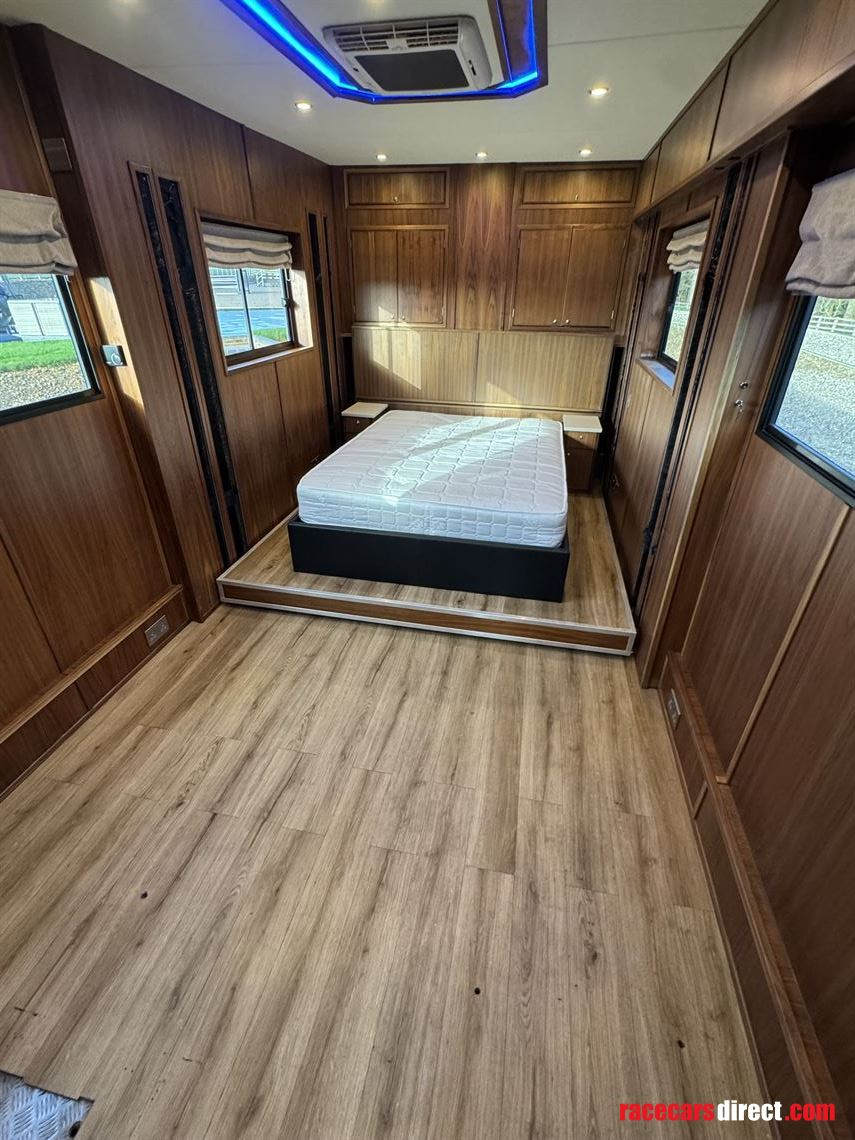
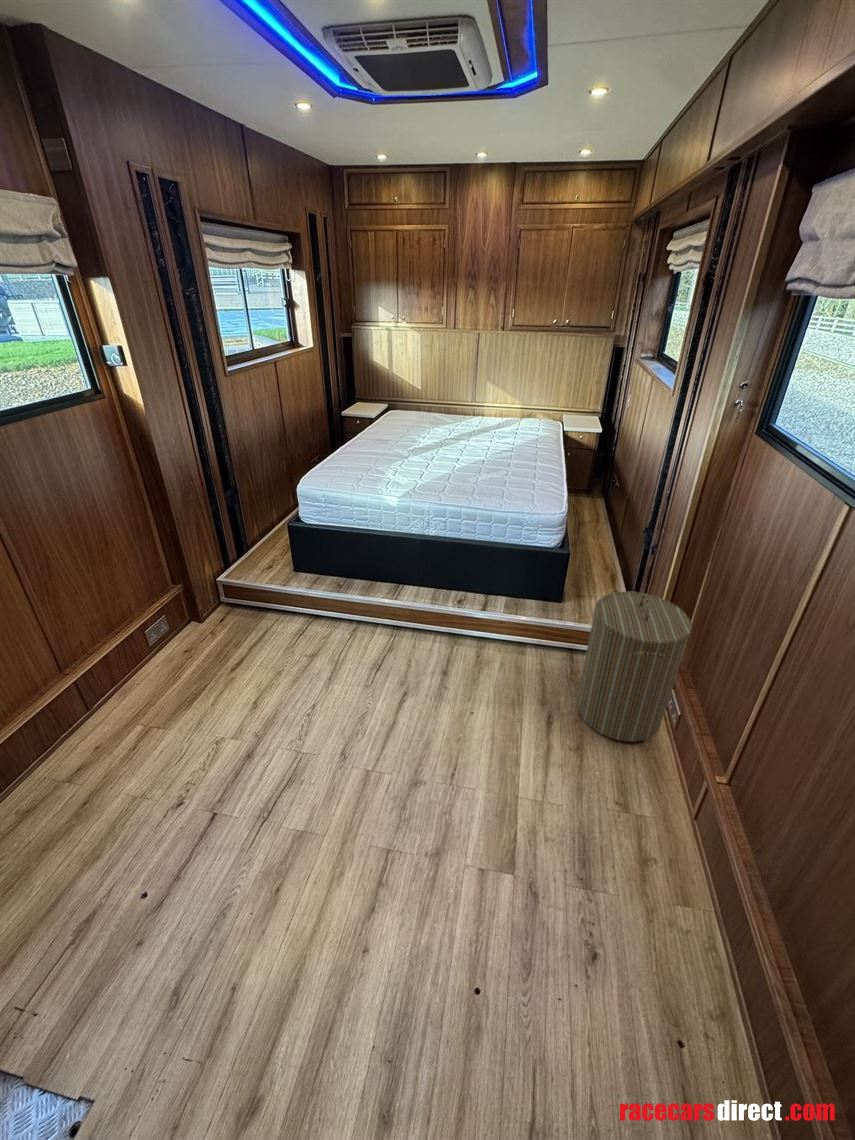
+ laundry hamper [576,590,693,743]
